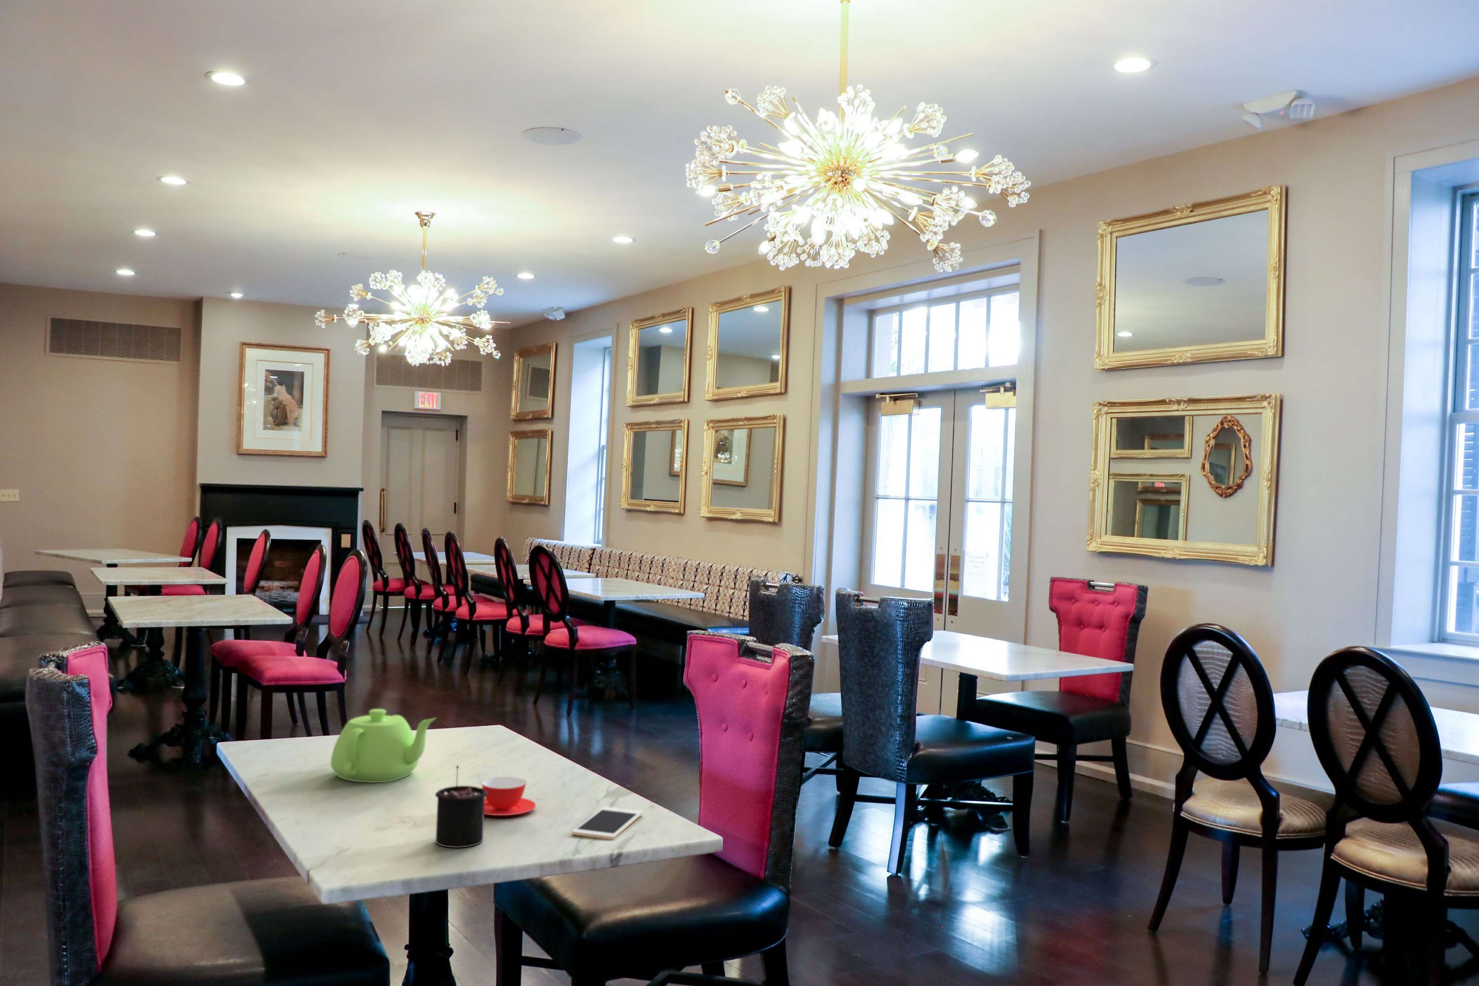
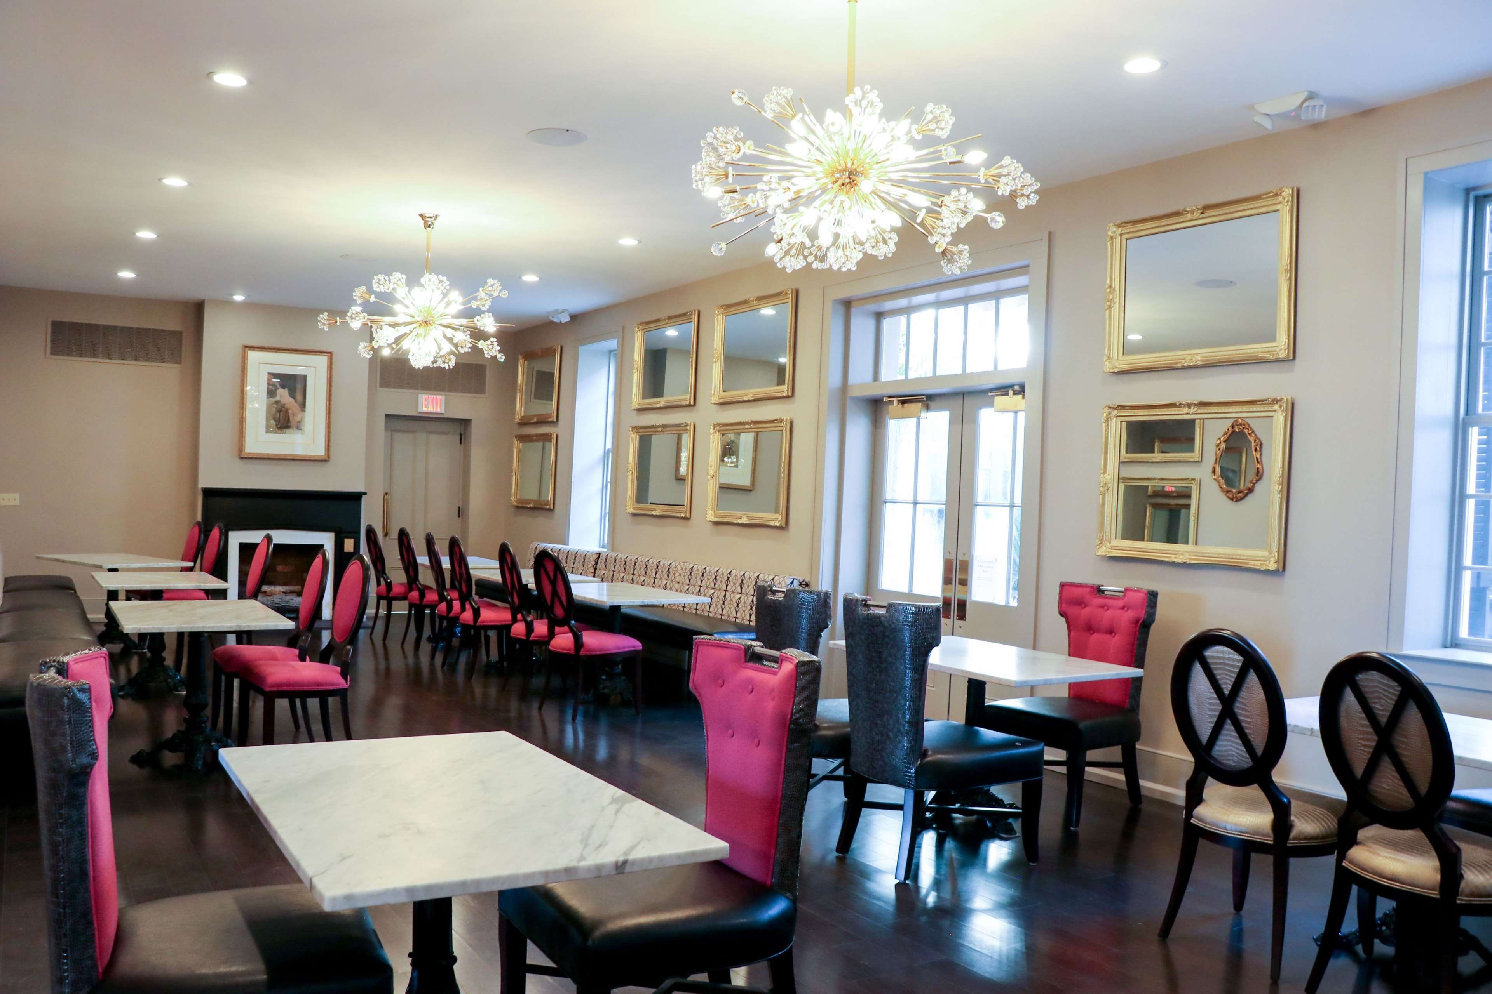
- teacup [481,777,536,815]
- teapot [330,709,437,784]
- candle [435,765,487,848]
- cell phone [572,807,643,840]
